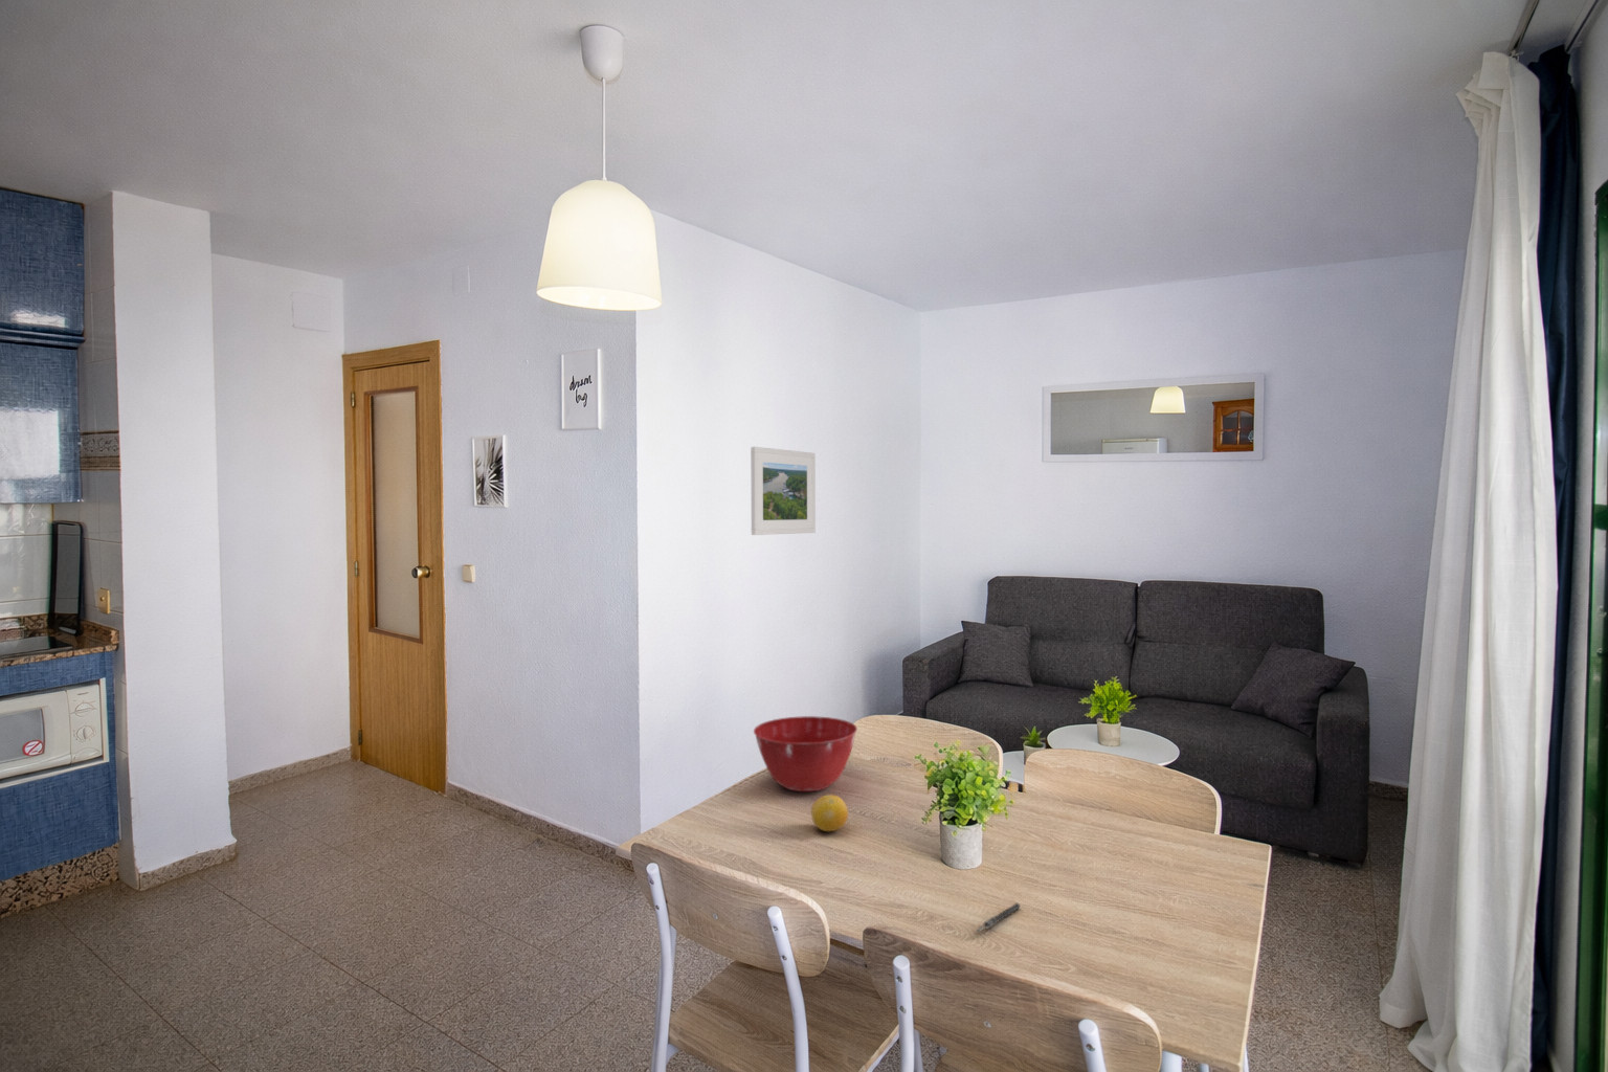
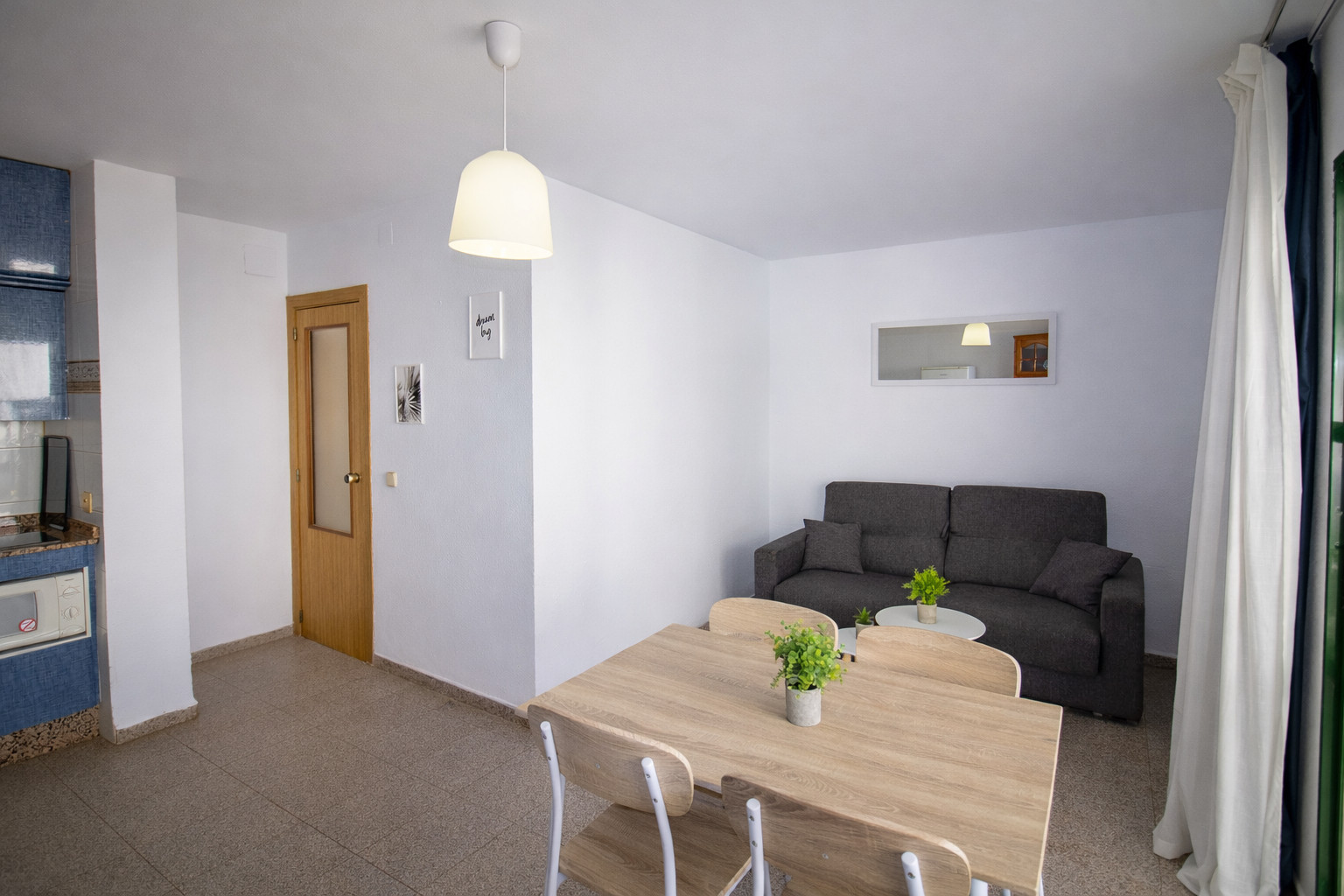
- fruit [810,793,849,833]
- mixing bowl [753,715,859,792]
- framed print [750,446,817,536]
- pen [976,902,1021,933]
